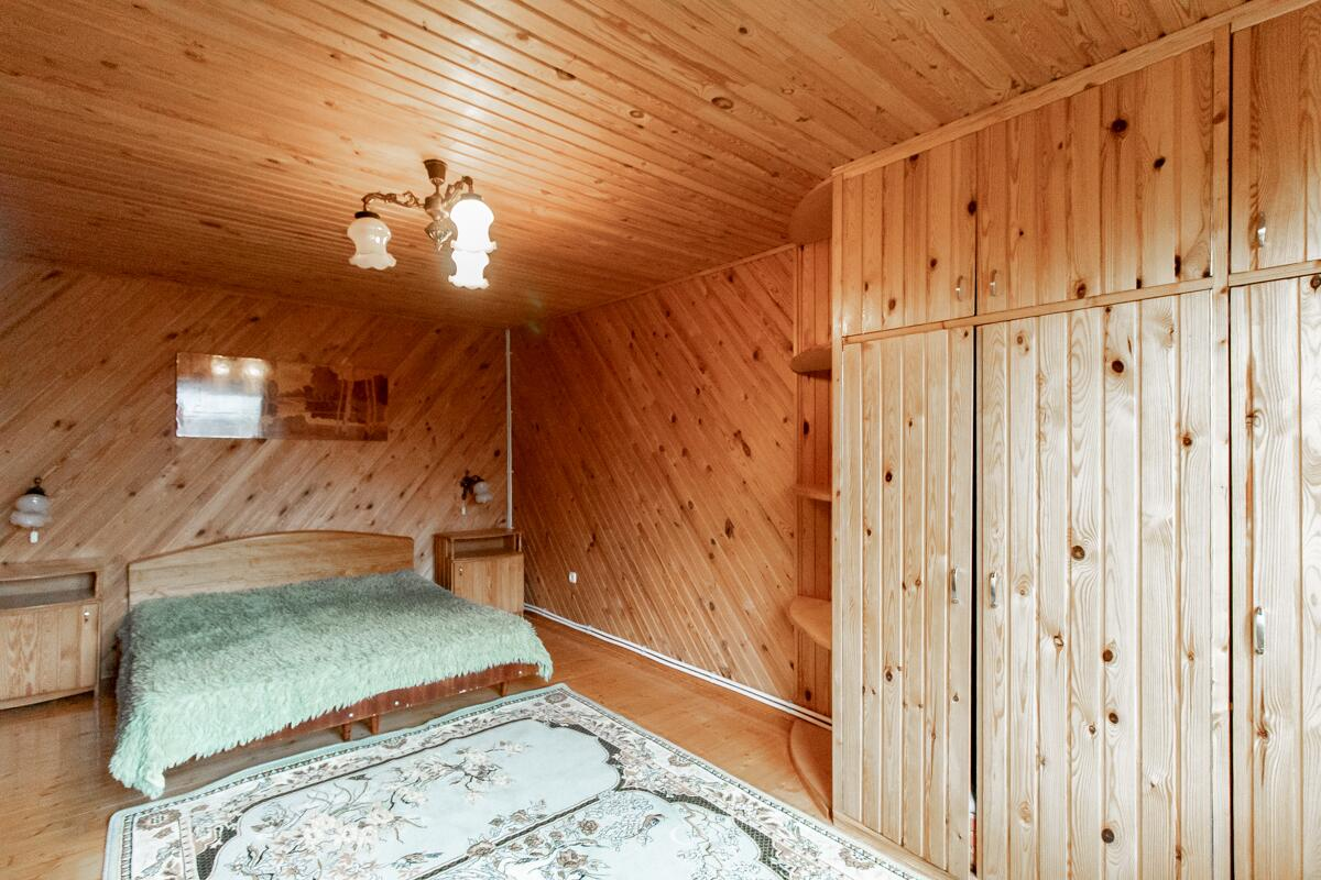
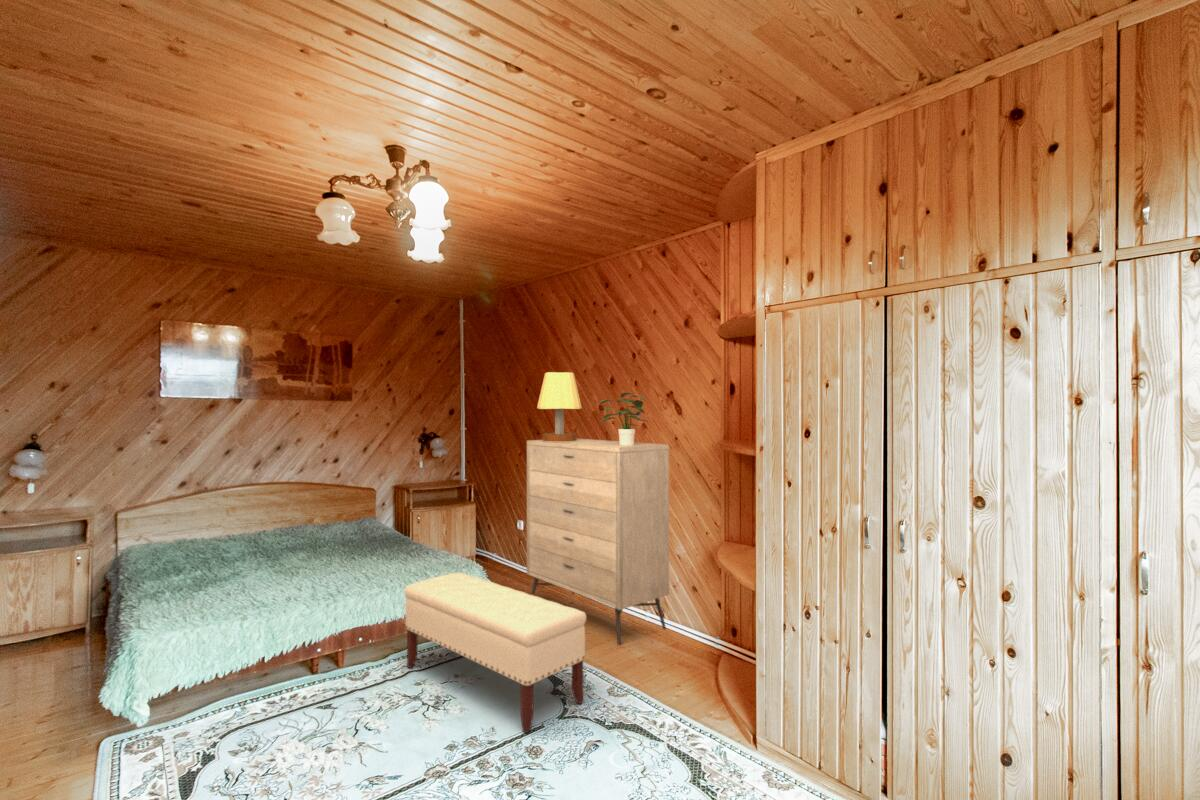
+ bench [403,572,587,734]
+ table lamp [536,371,583,442]
+ dresser [526,438,670,647]
+ potted plant [598,392,649,446]
